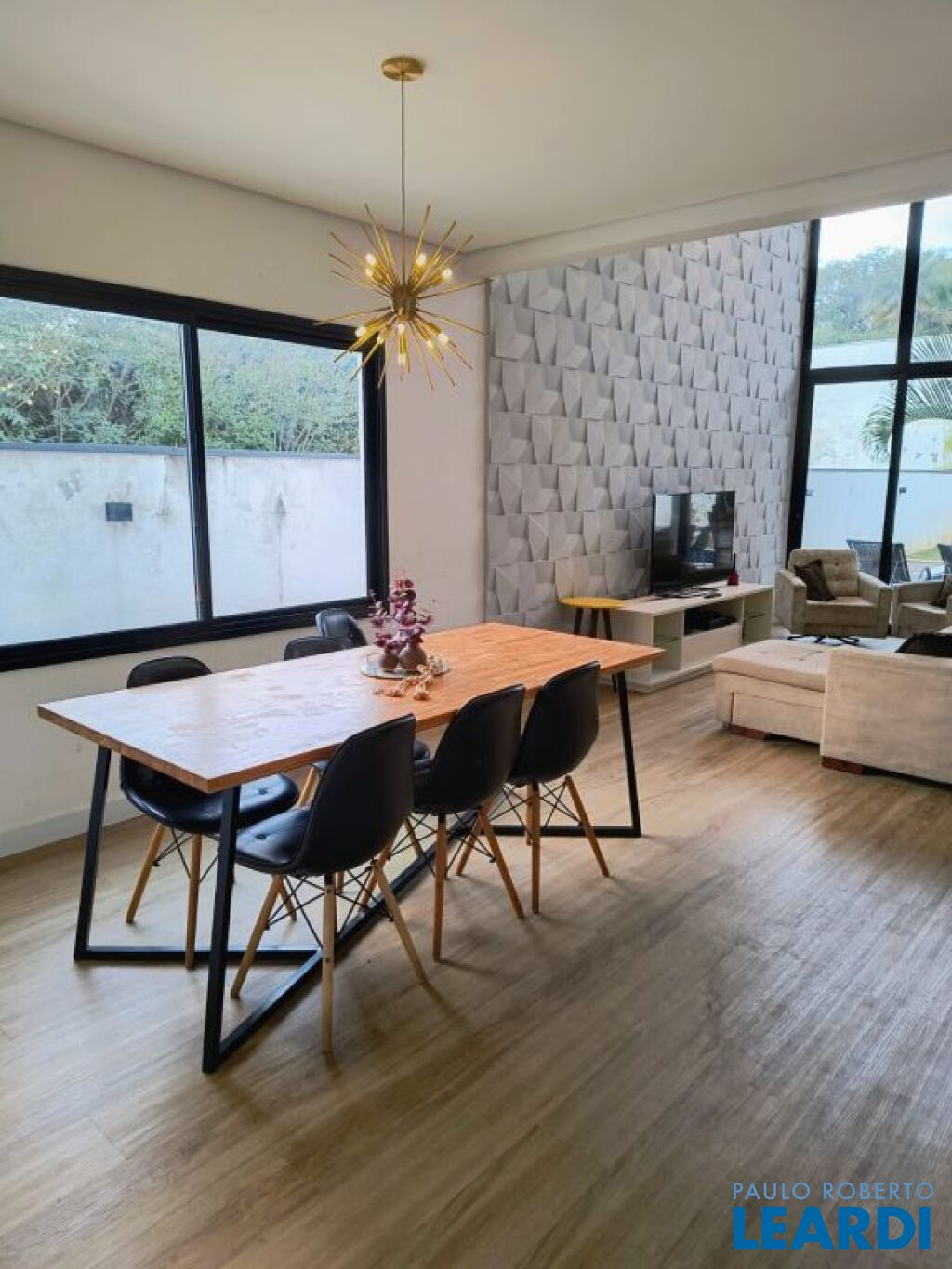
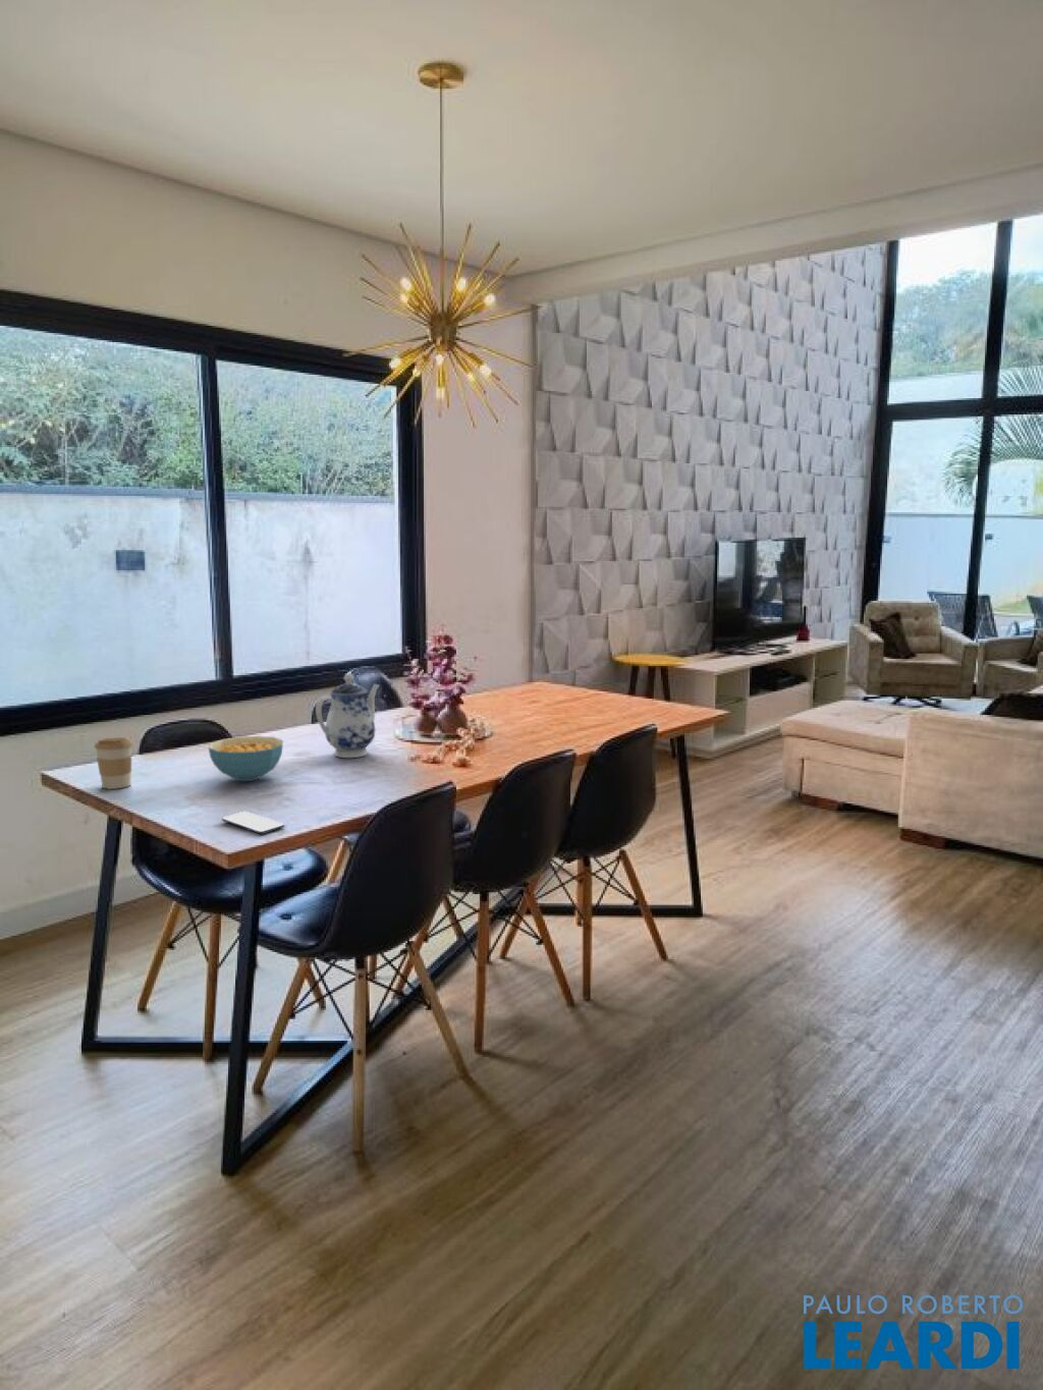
+ smartphone [221,811,285,835]
+ teapot [314,673,380,759]
+ cereal bowl [208,735,284,782]
+ coffee cup [94,737,135,790]
